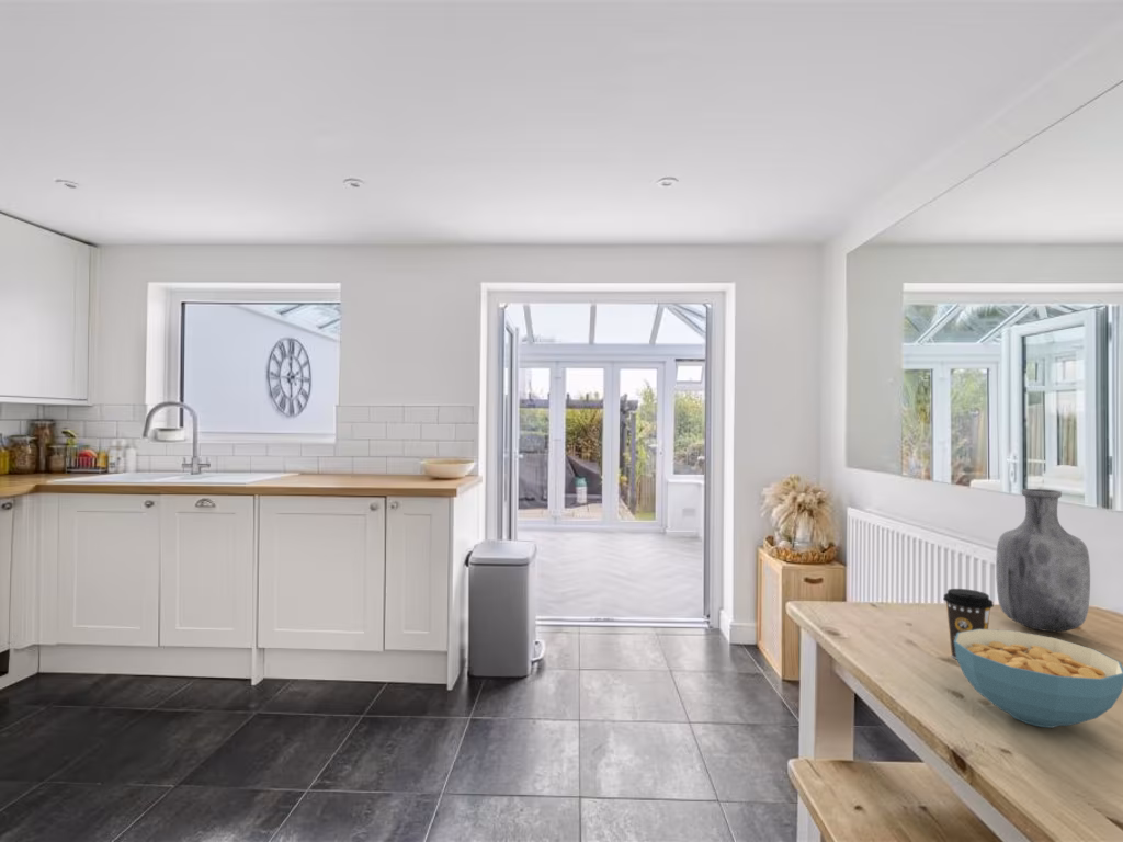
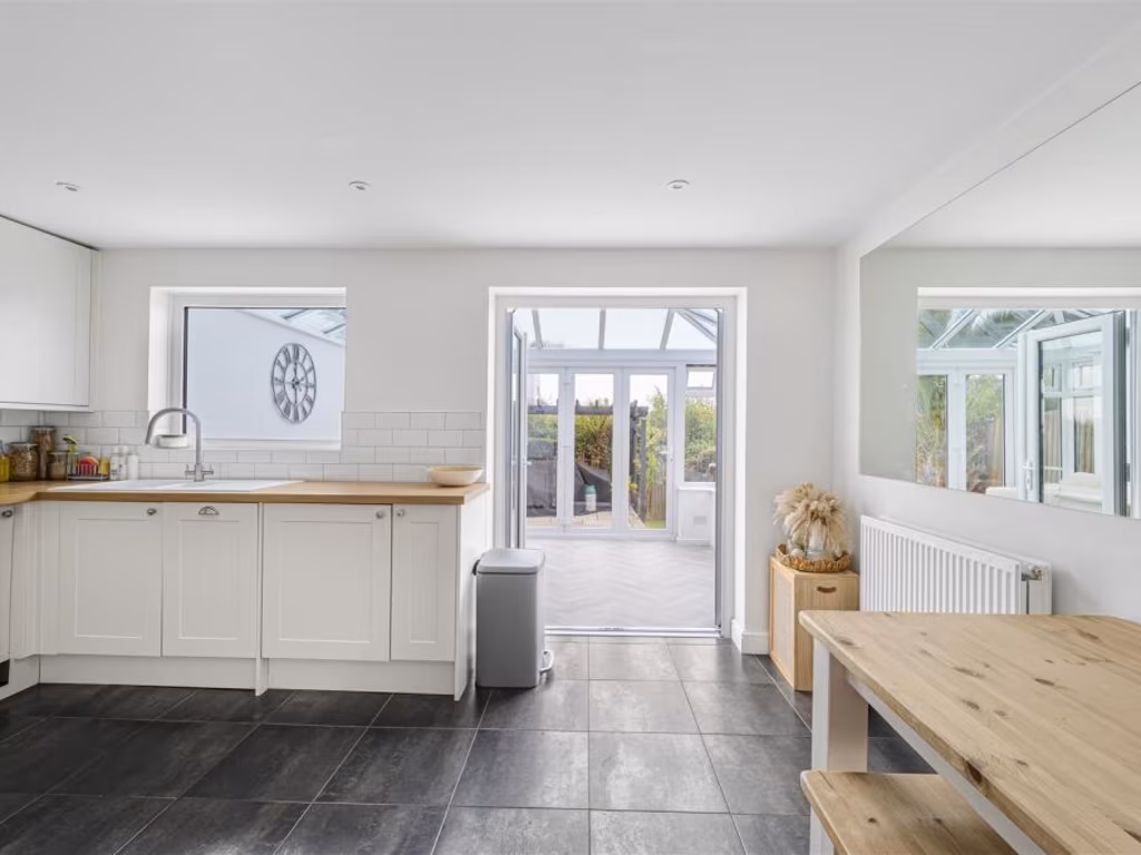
- vase [995,488,1091,633]
- cereal bowl [954,628,1123,729]
- coffee cup [942,588,995,660]
